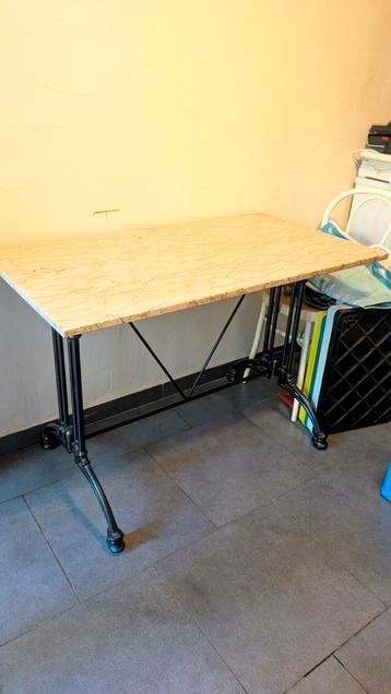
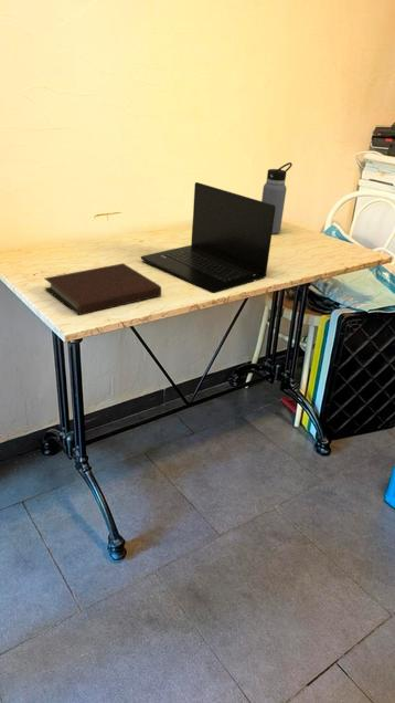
+ notebook [44,262,162,316]
+ laptop [140,181,276,294]
+ water bottle [260,161,293,235]
